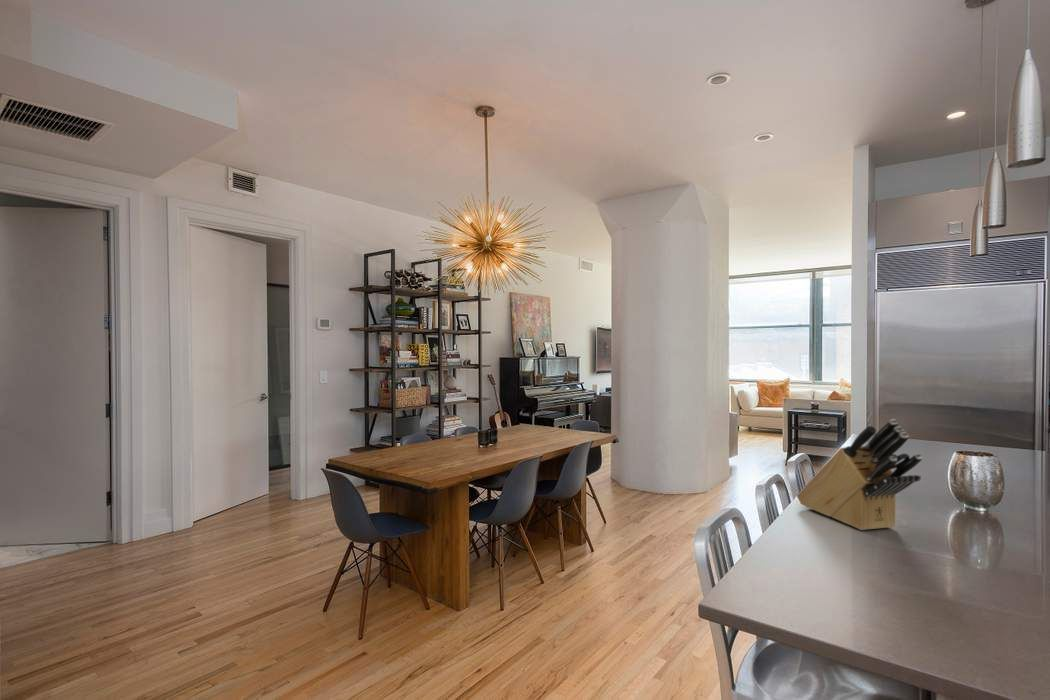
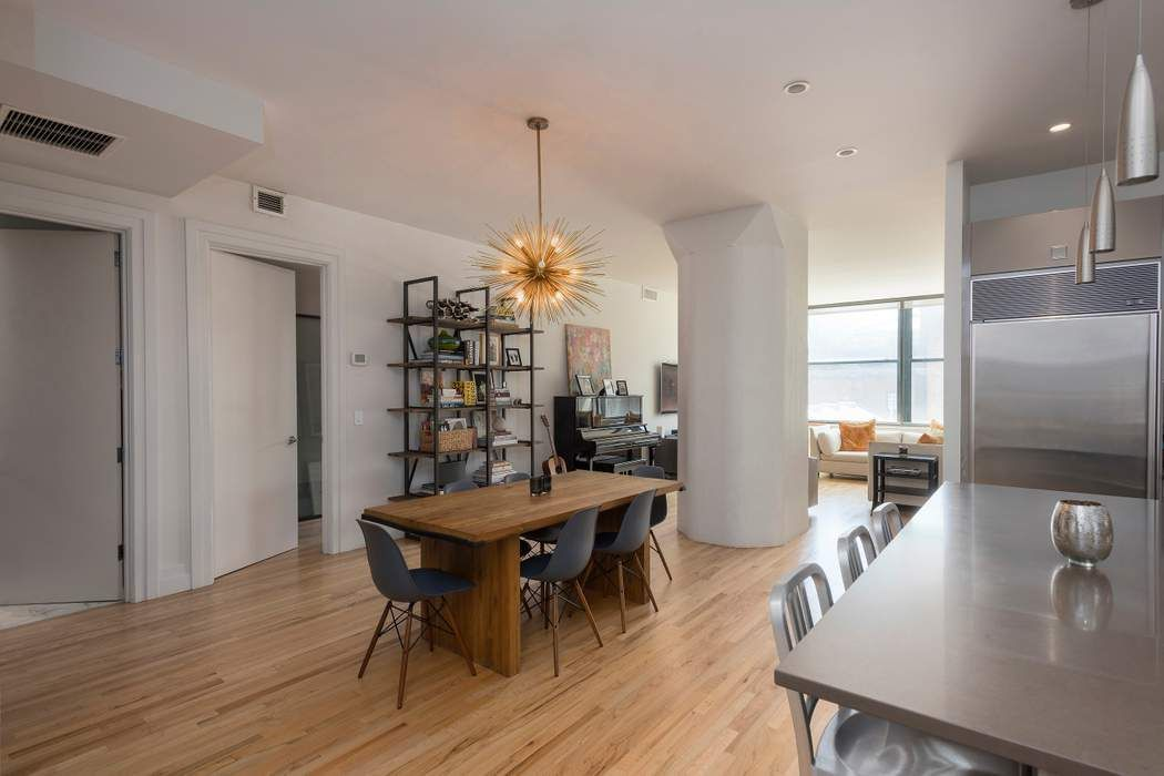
- knife block [796,418,923,531]
